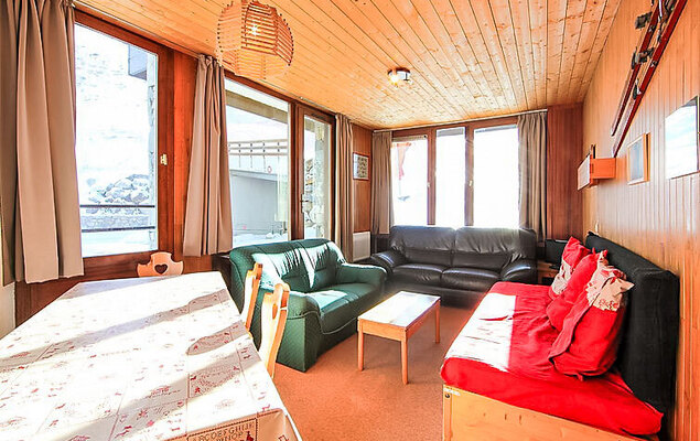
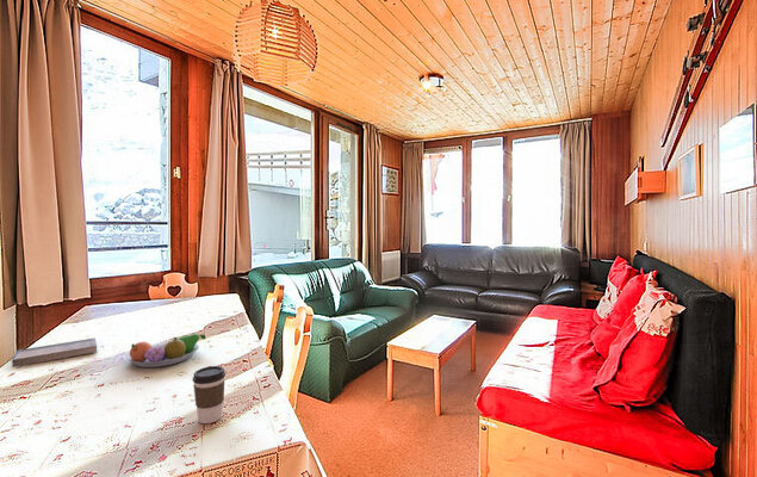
+ coffee cup [192,365,227,425]
+ fruit bowl [126,333,207,368]
+ book [11,337,98,368]
